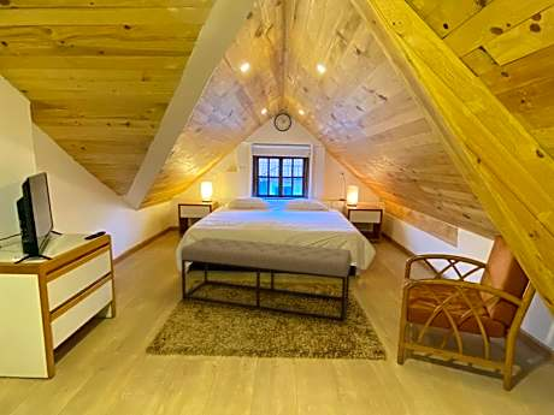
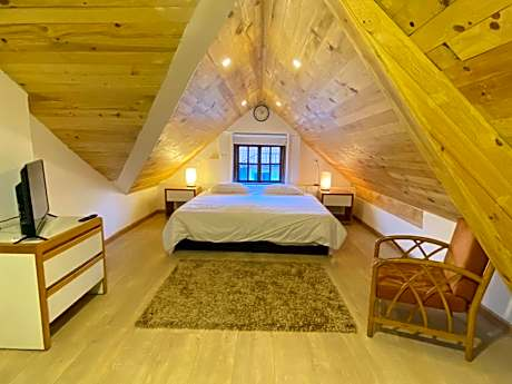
- bench [179,236,353,322]
